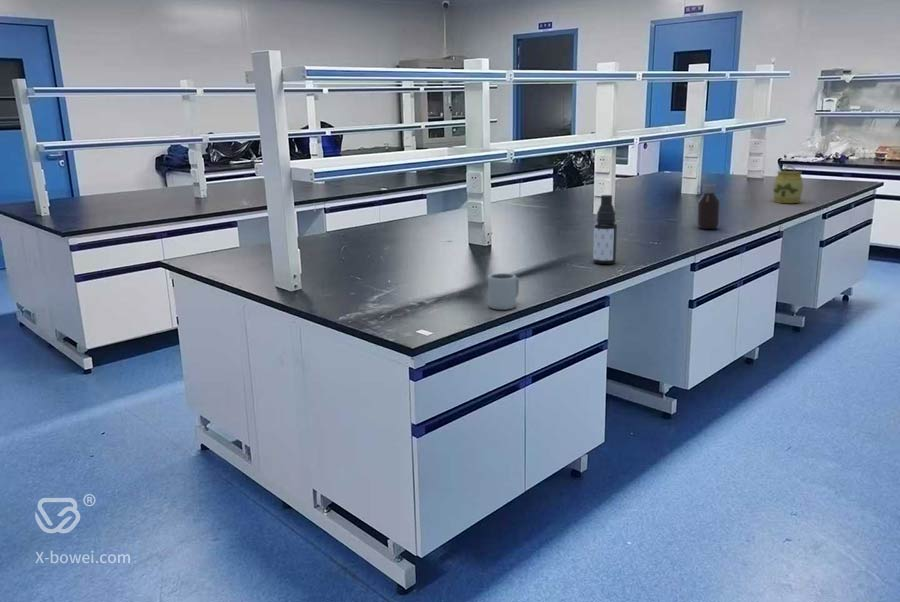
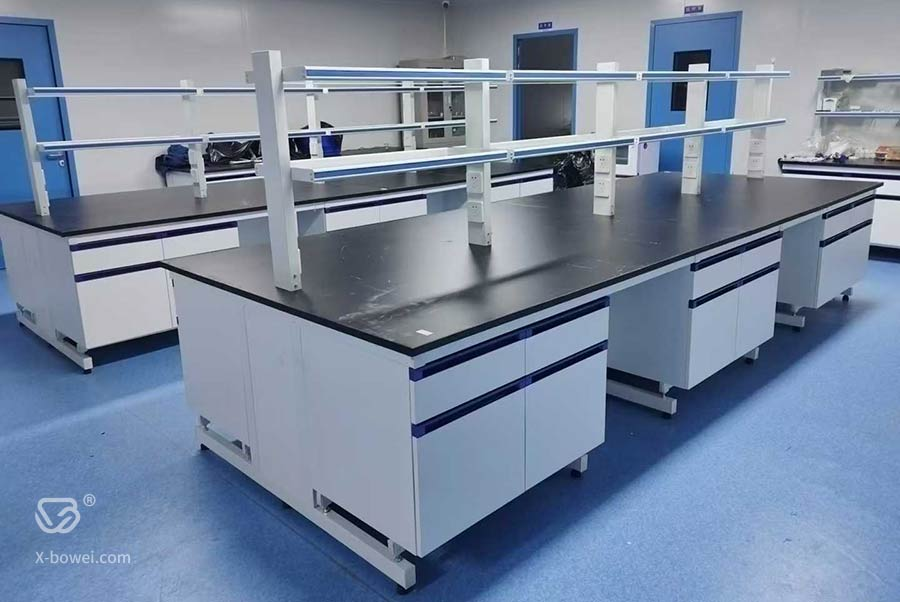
- cup [487,272,520,311]
- spray bottle [592,194,618,265]
- jar [772,165,804,204]
- bottle [696,182,721,230]
